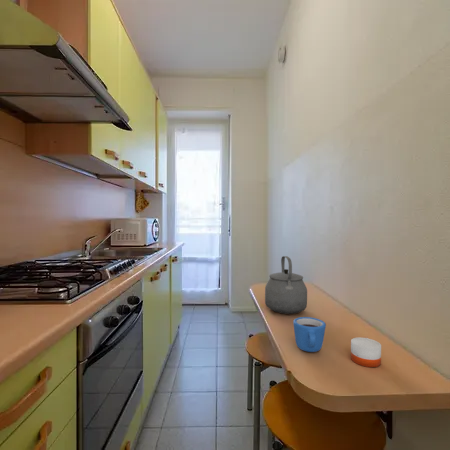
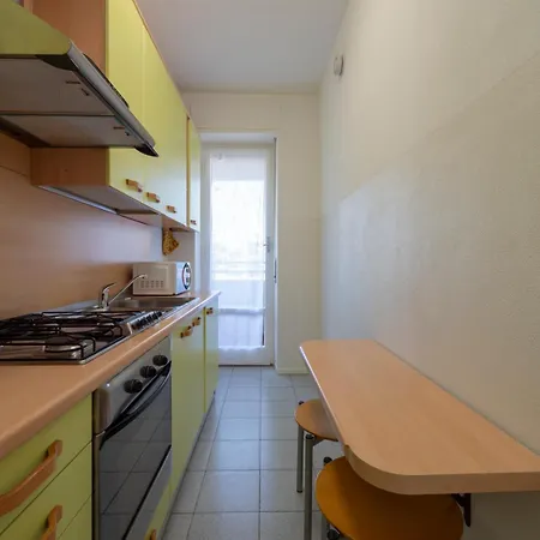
- tea kettle [264,255,308,315]
- mug [292,316,327,353]
- candle [350,337,382,368]
